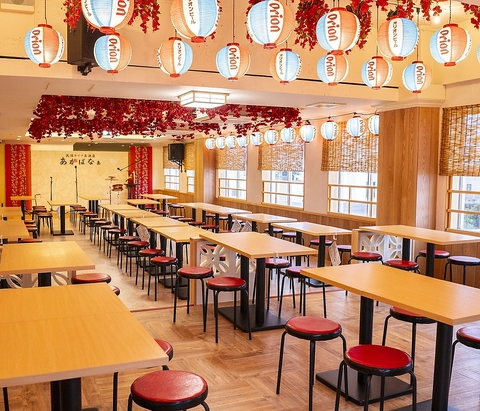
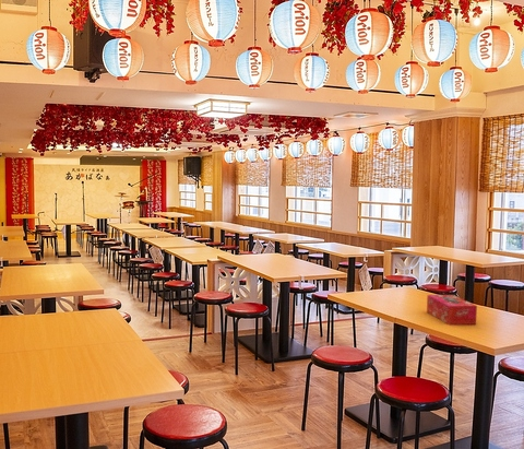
+ tissue box [426,294,478,326]
